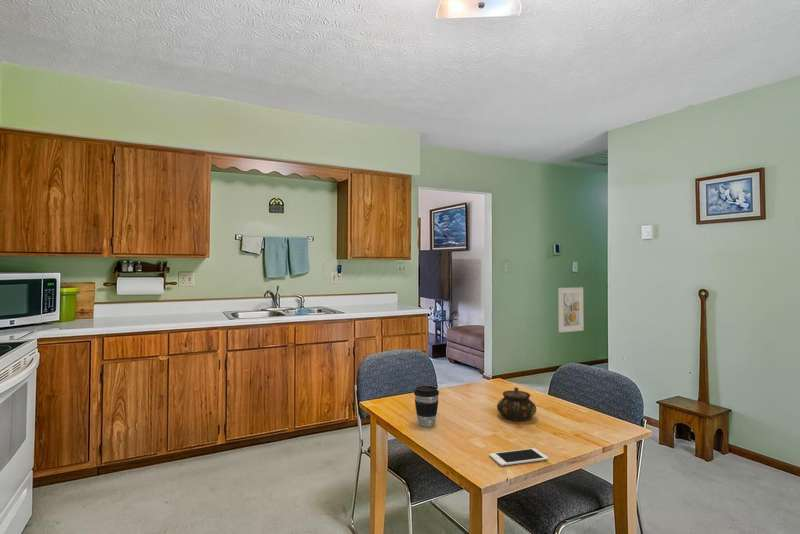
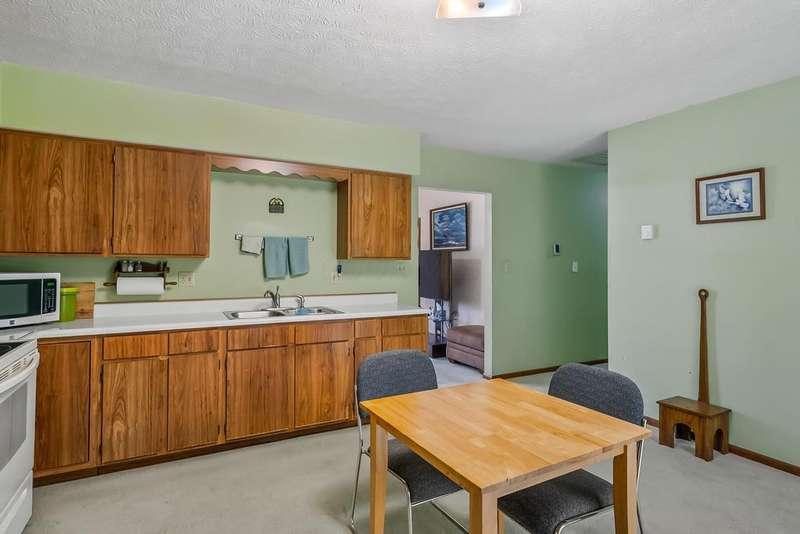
- cell phone [488,447,549,467]
- teapot [496,386,537,422]
- coffee cup [413,385,440,428]
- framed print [557,286,585,333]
